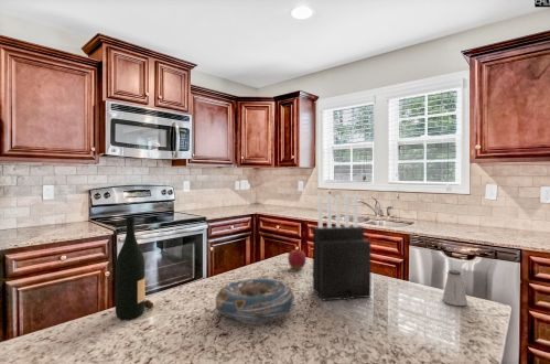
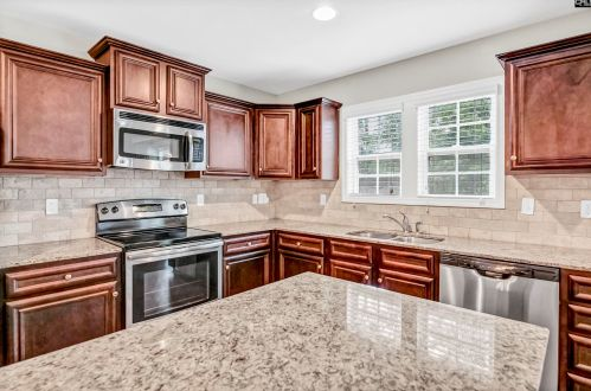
- knife block [312,194,371,302]
- saltshaker [441,269,468,307]
- decorative bowl [214,277,295,324]
- wine bottle [115,215,154,321]
- apple [287,246,308,270]
